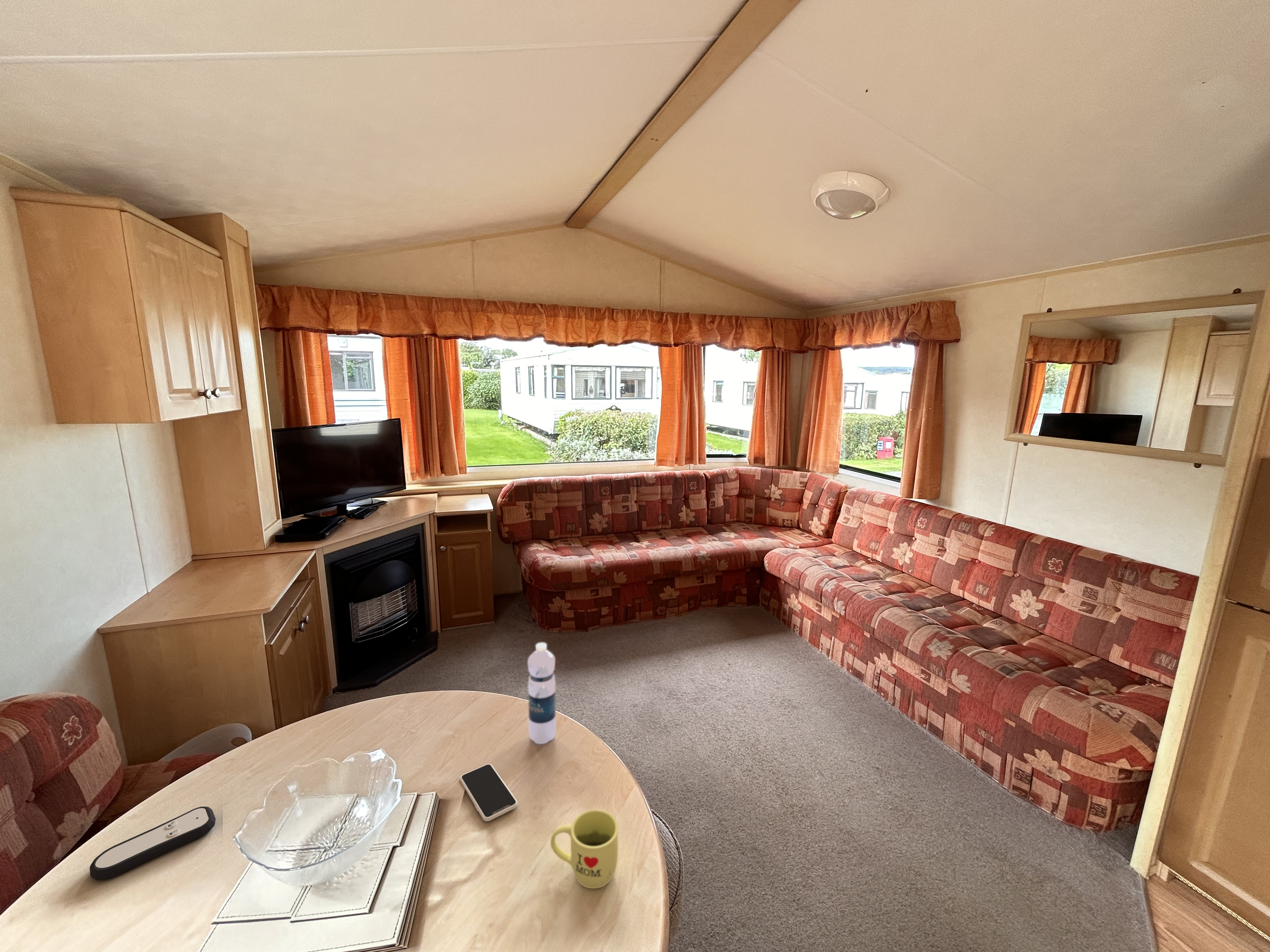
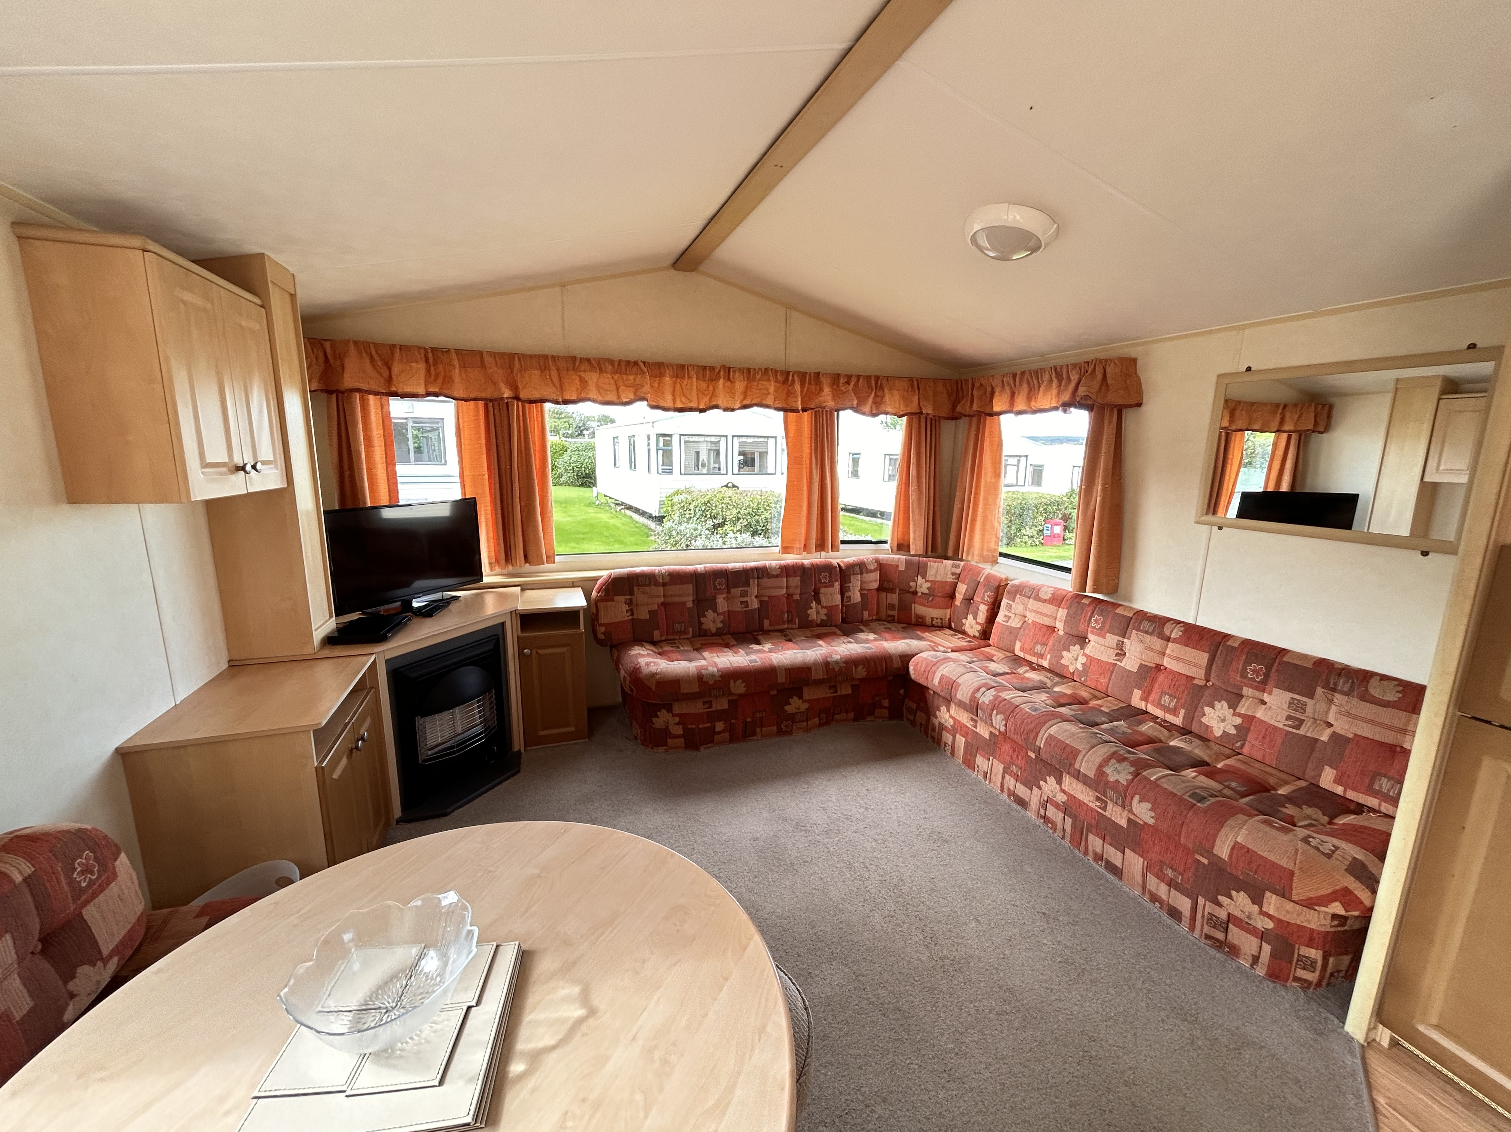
- mug [550,809,619,889]
- remote control [89,806,216,880]
- water bottle [527,642,556,744]
- smartphone [460,764,518,822]
